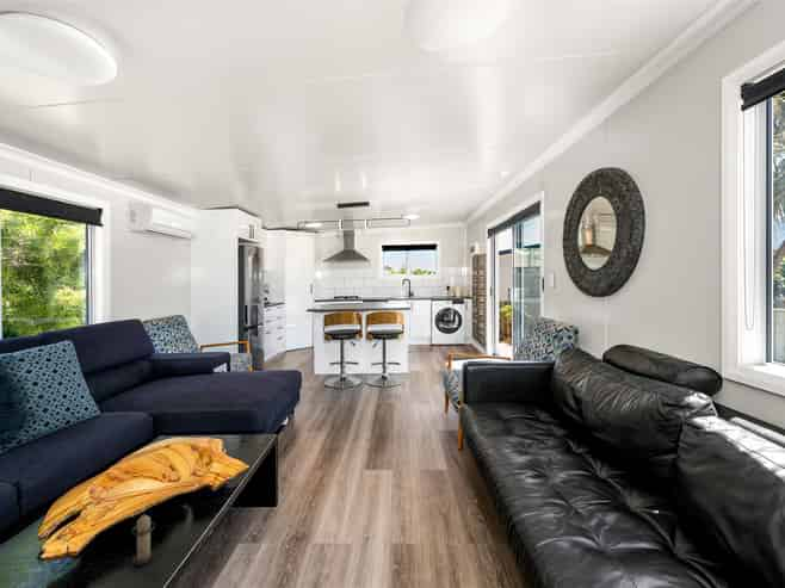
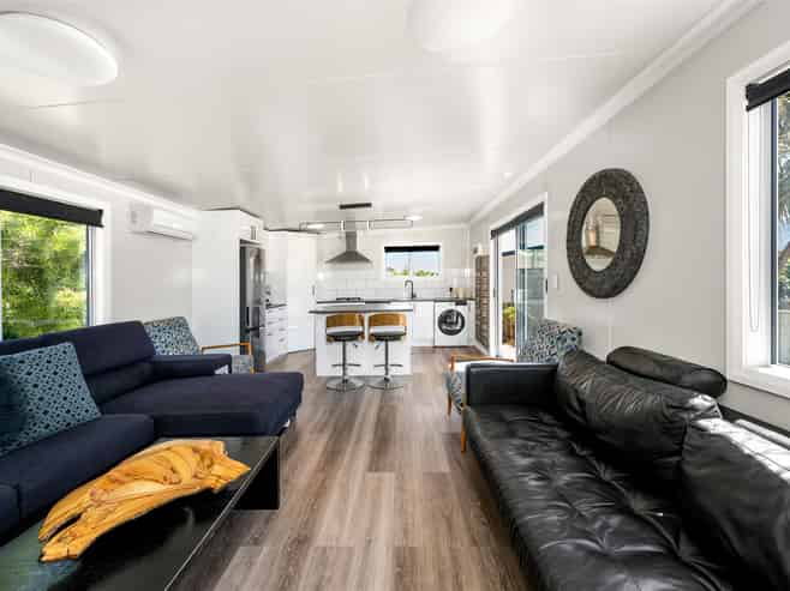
- candle [130,512,157,567]
